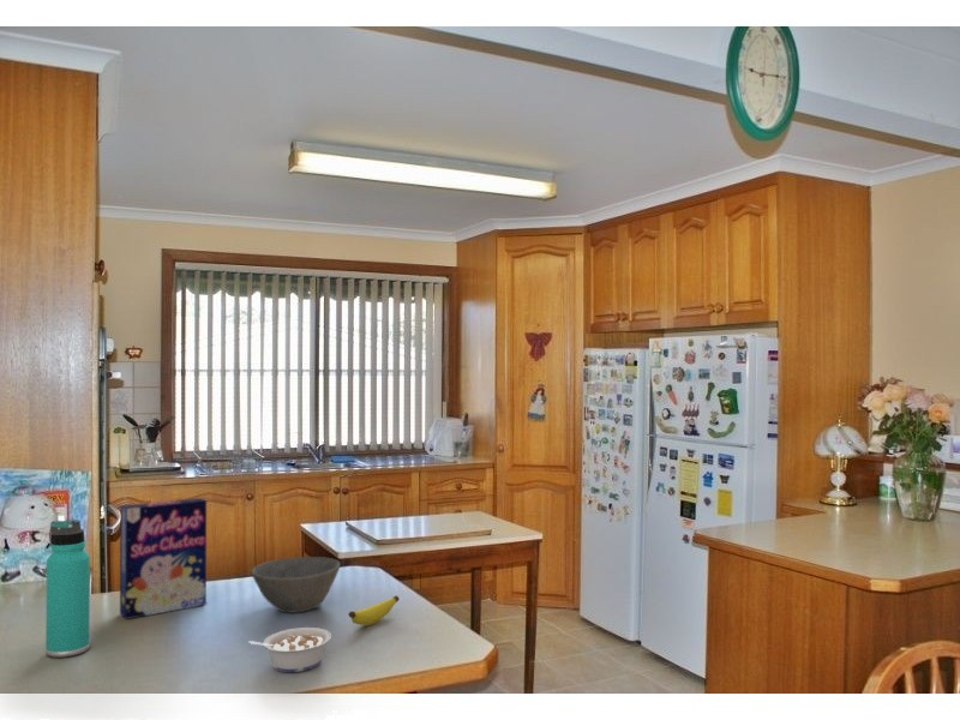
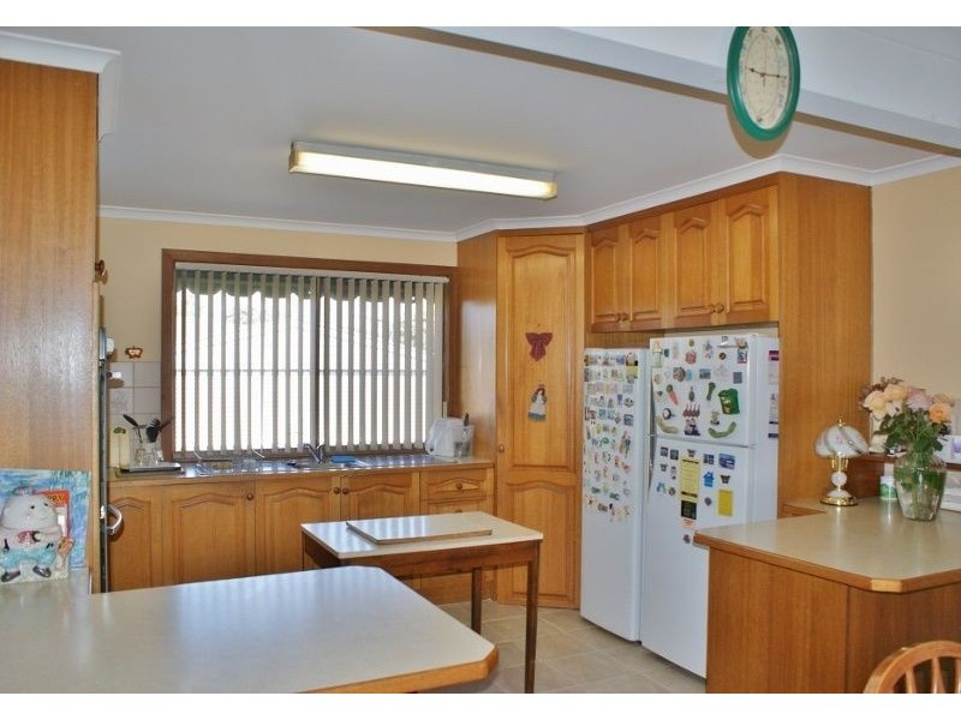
- thermos bottle [44,518,91,659]
- legume [247,626,332,673]
- cereal box [119,497,208,620]
- banana [348,595,400,626]
- bowl [251,556,341,614]
